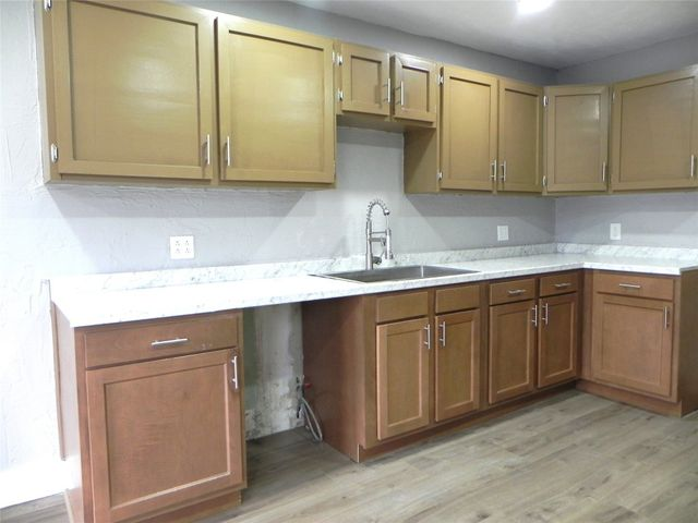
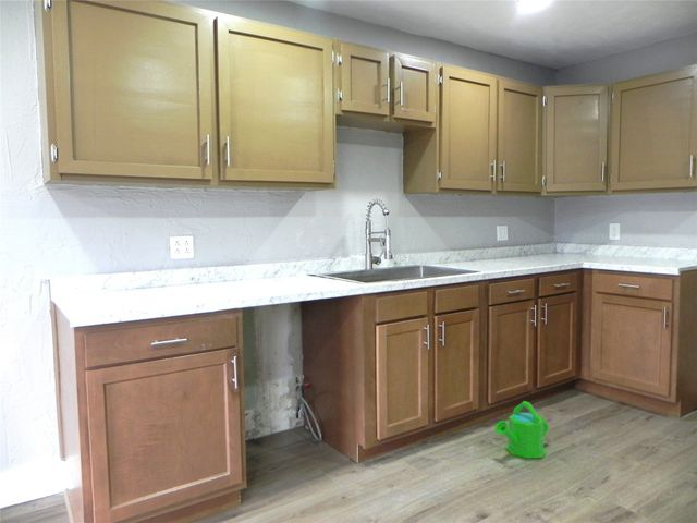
+ watering can [494,400,550,460]
